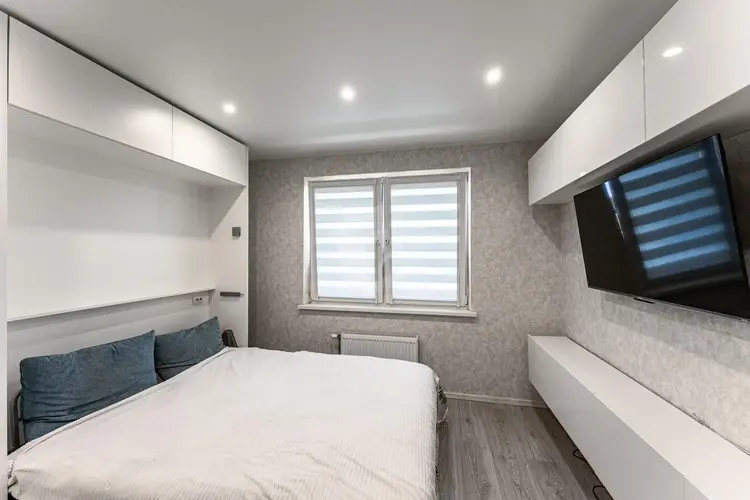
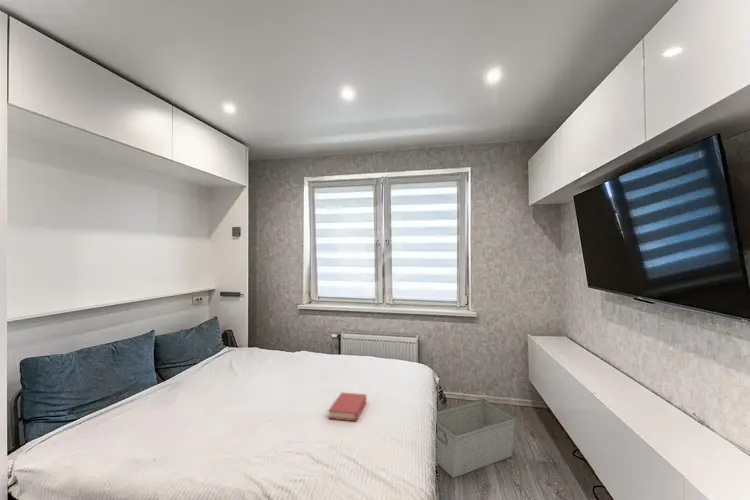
+ storage bin [436,398,517,479]
+ book [328,391,367,422]
